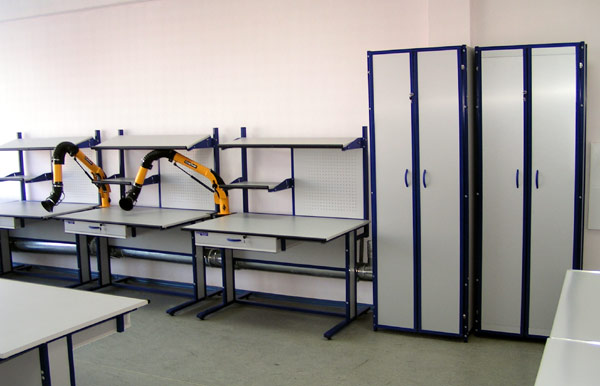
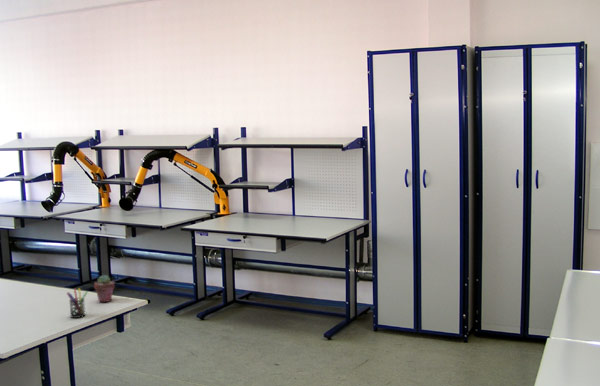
+ potted succulent [93,274,116,303]
+ pen holder [66,287,89,319]
